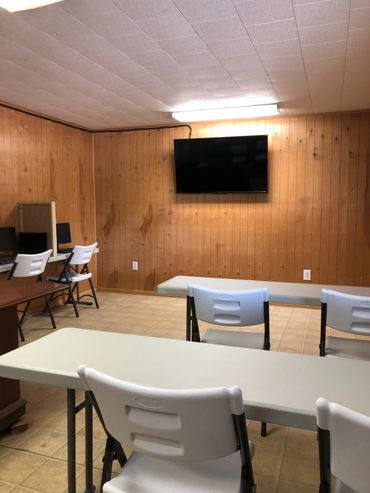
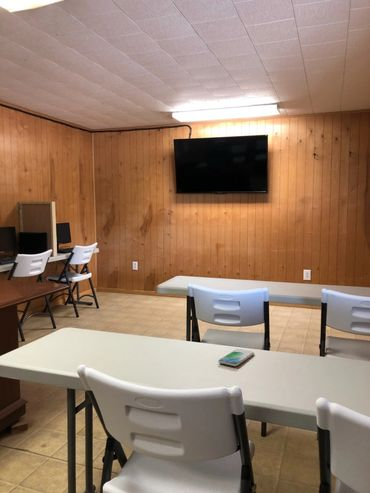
+ smartphone [217,348,255,367]
